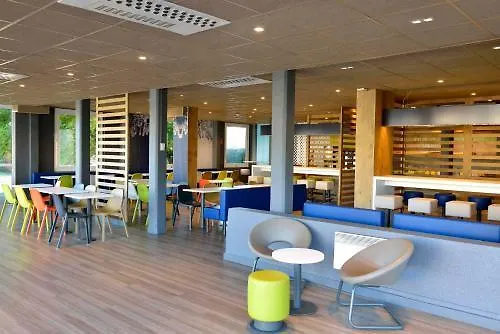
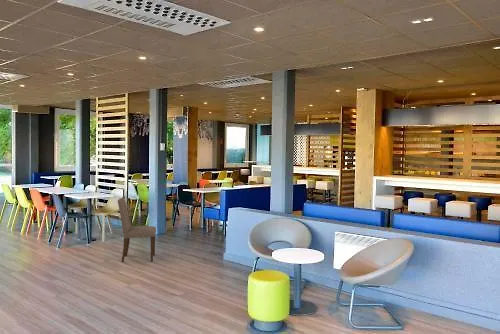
+ dining chair [117,197,157,263]
